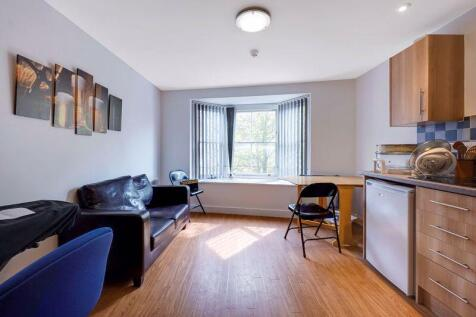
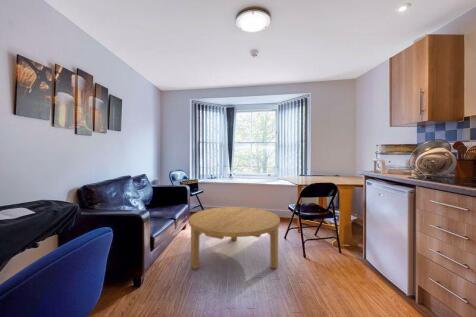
+ coffee table [188,206,281,270]
